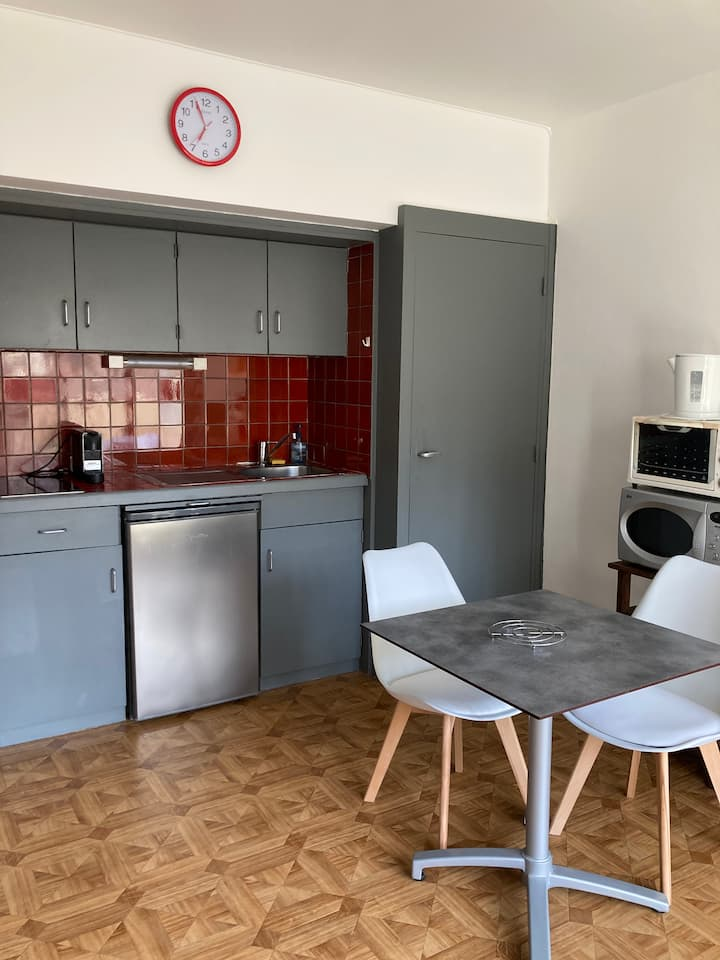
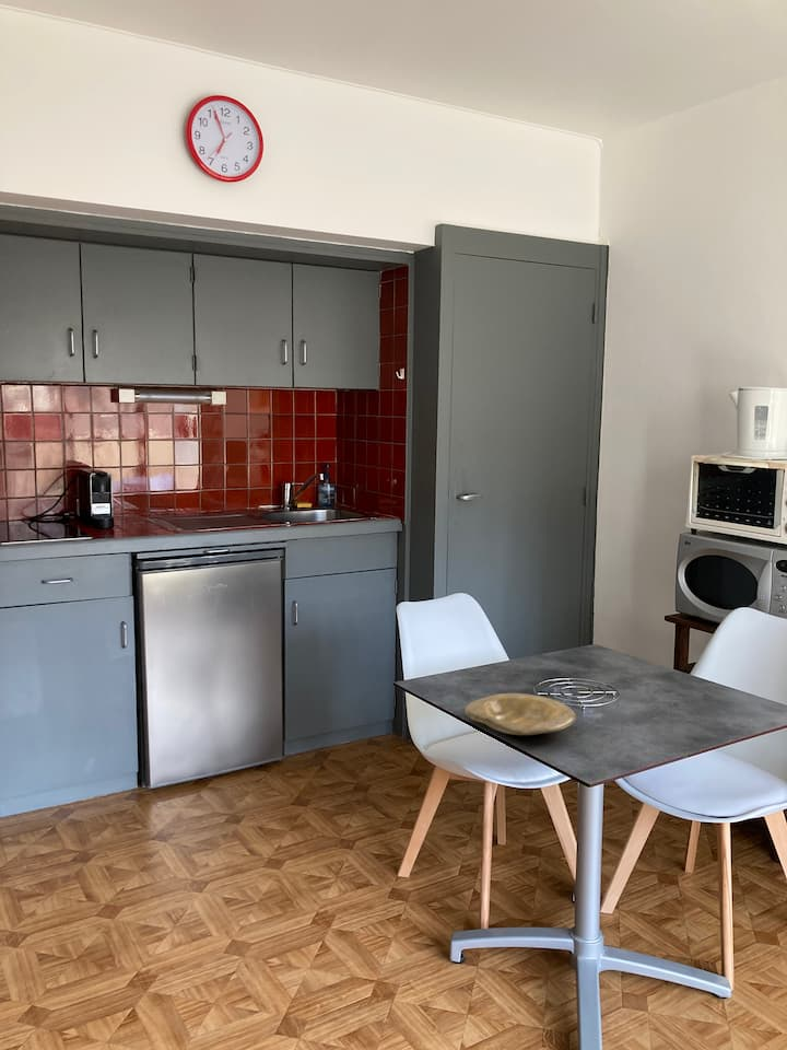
+ plate [465,692,577,736]
